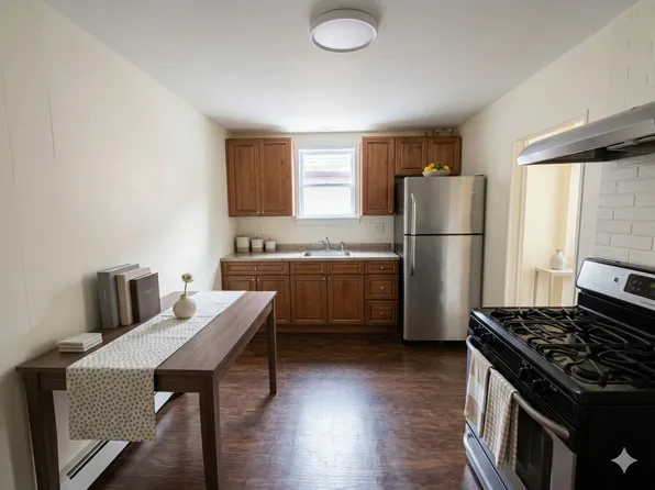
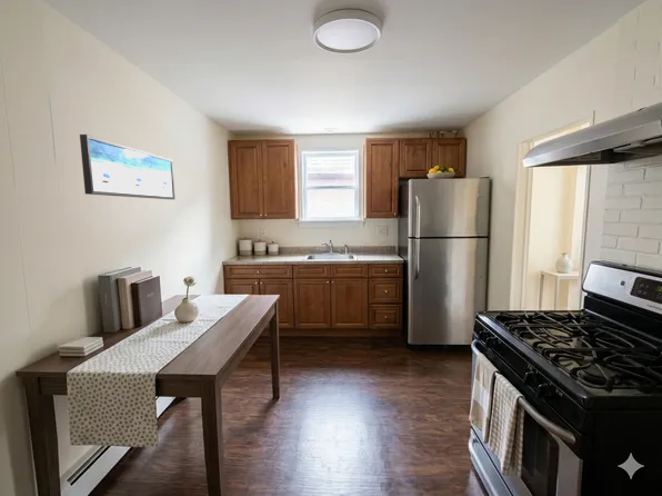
+ wall art [79,133,175,200]
